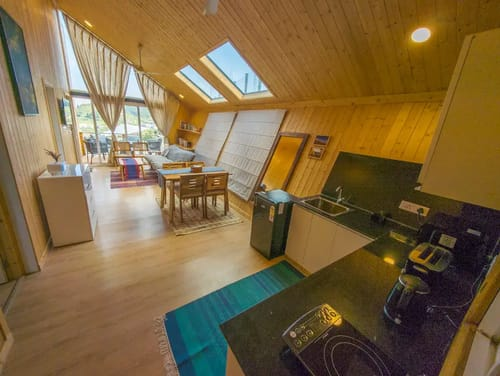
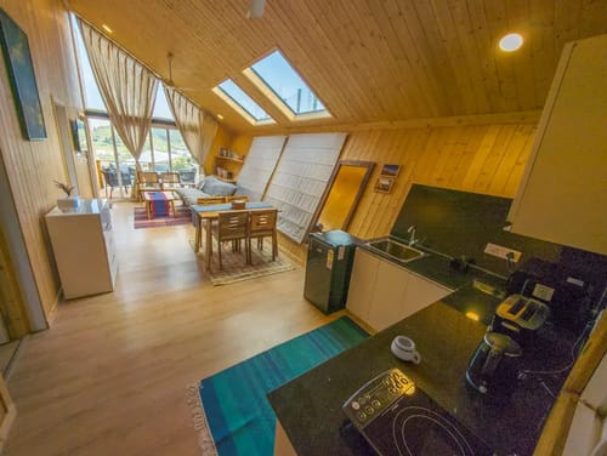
+ mug [390,335,421,365]
